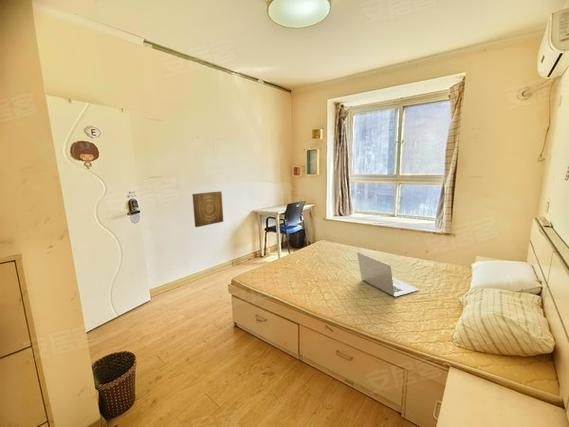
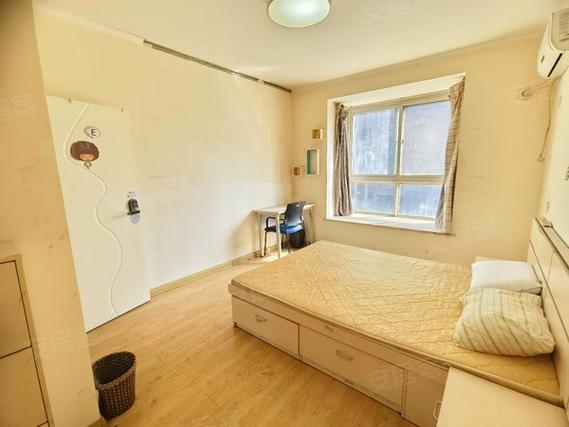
- laptop [356,251,420,298]
- wall art [191,190,224,228]
